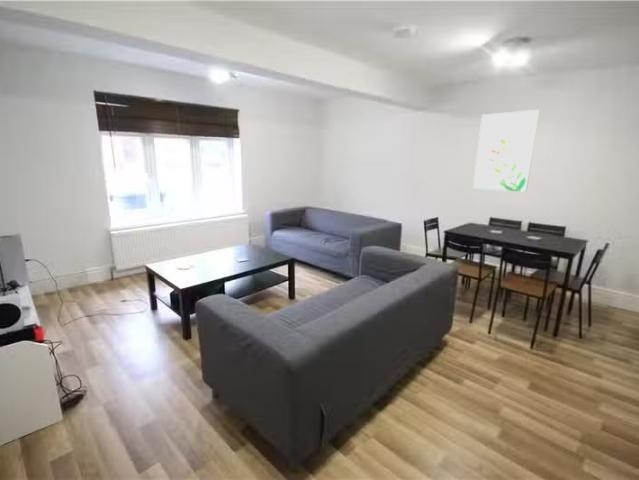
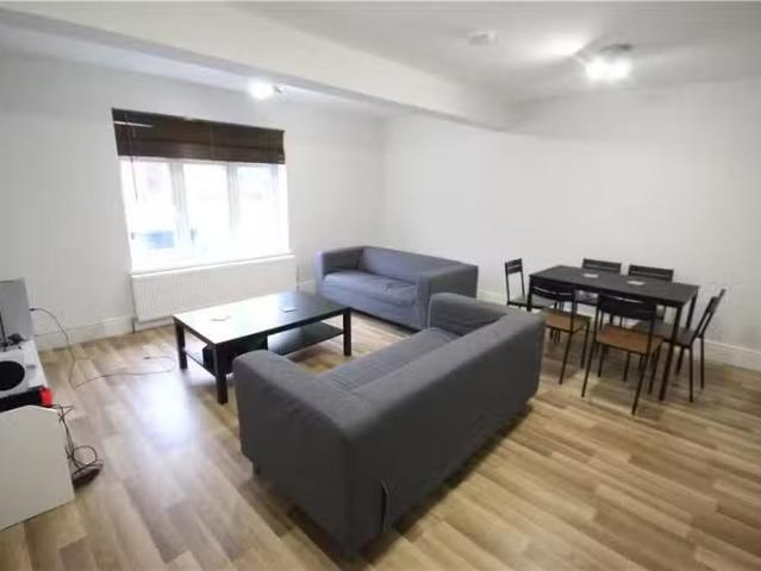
- wall art [472,109,540,193]
